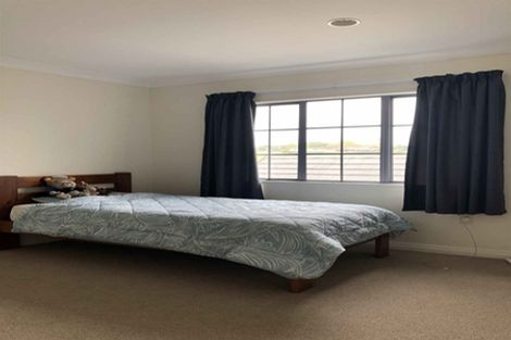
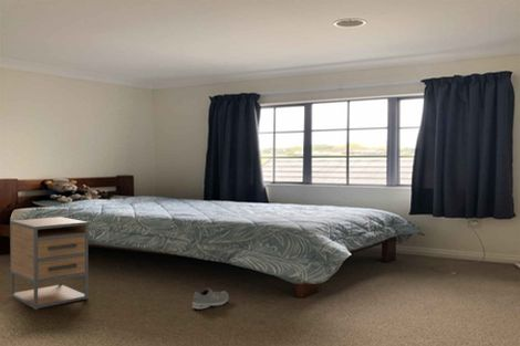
+ nightstand [9,216,90,311]
+ sneaker [191,286,230,311]
